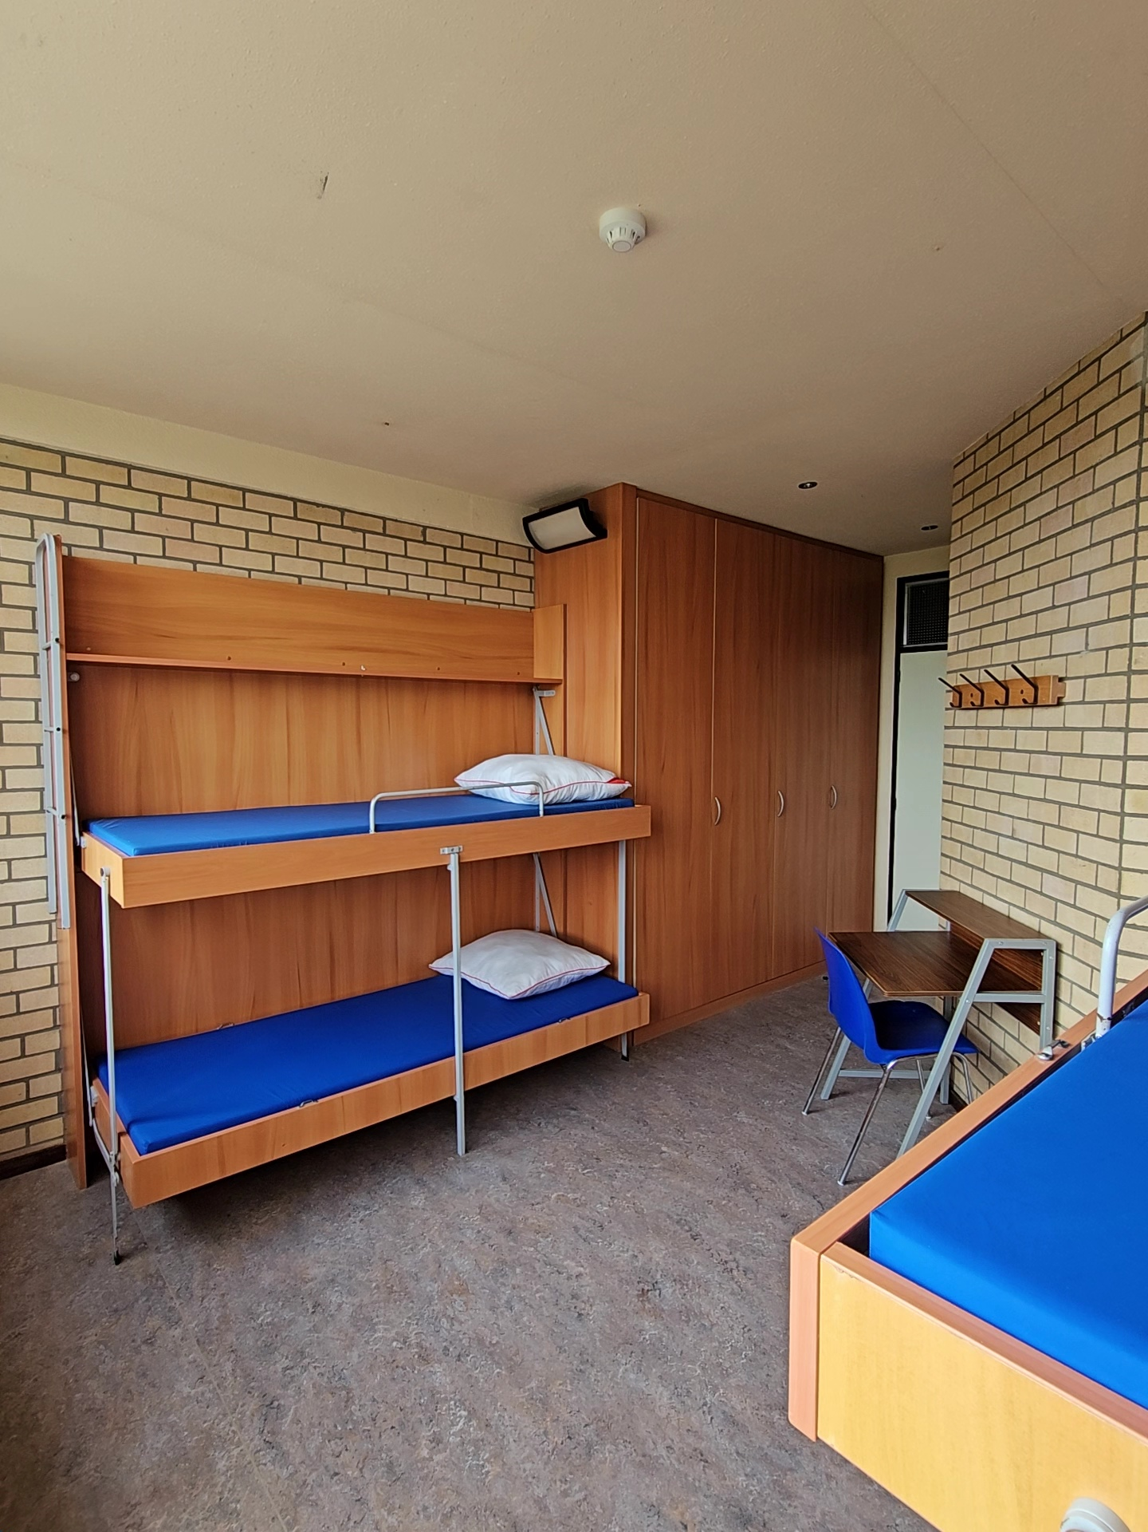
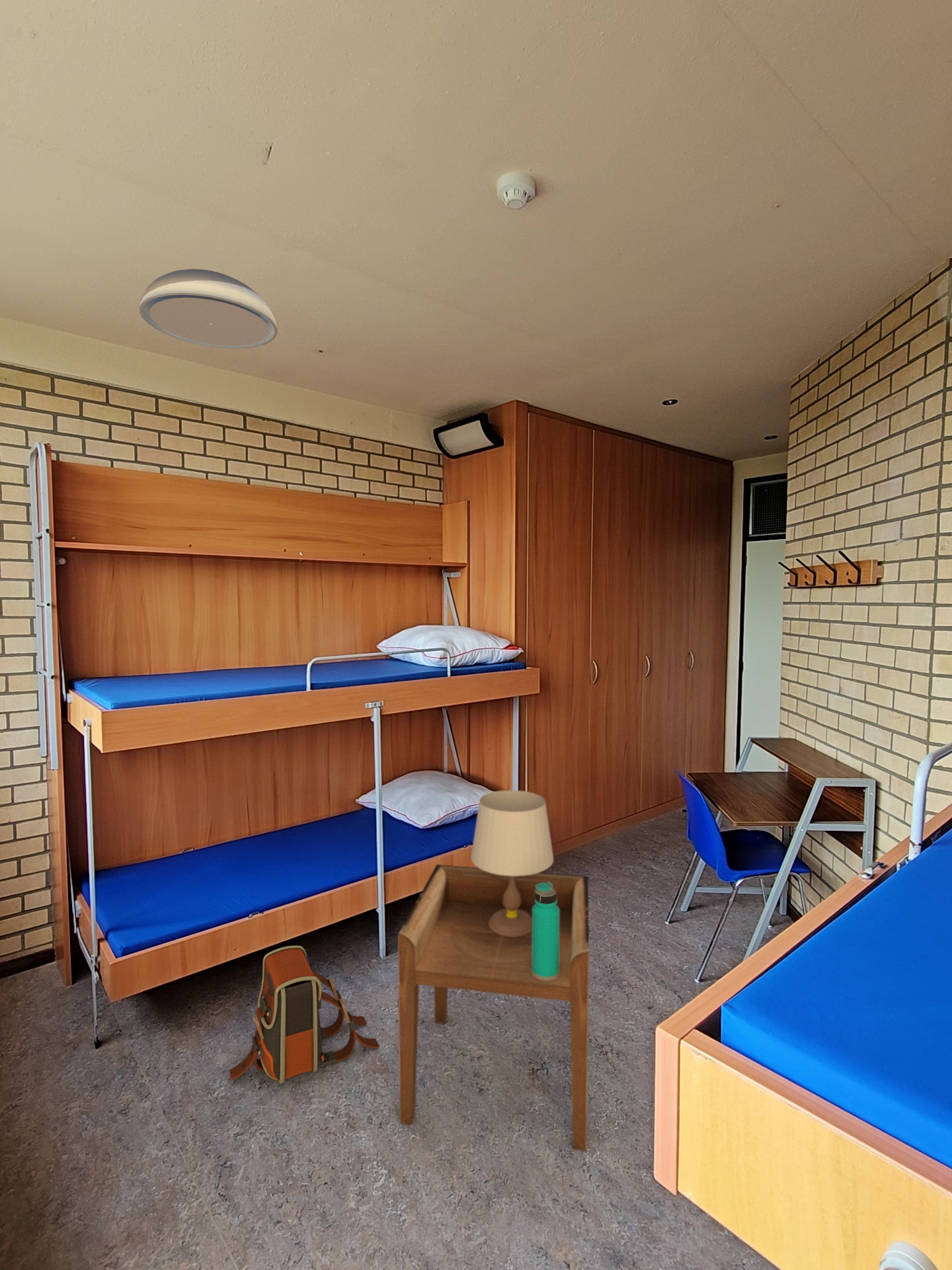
+ backpack [229,945,380,1084]
+ water bottle [532,882,559,980]
+ table lamp [470,790,554,937]
+ side table [397,864,590,1152]
+ dome light [139,269,278,349]
